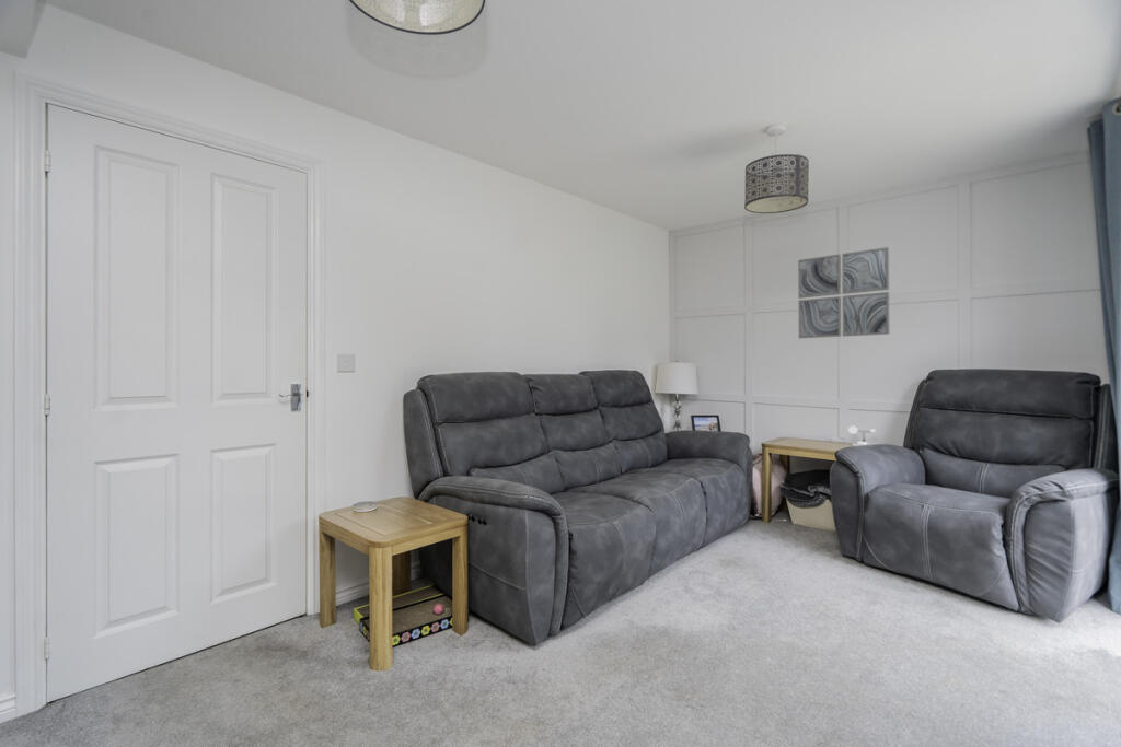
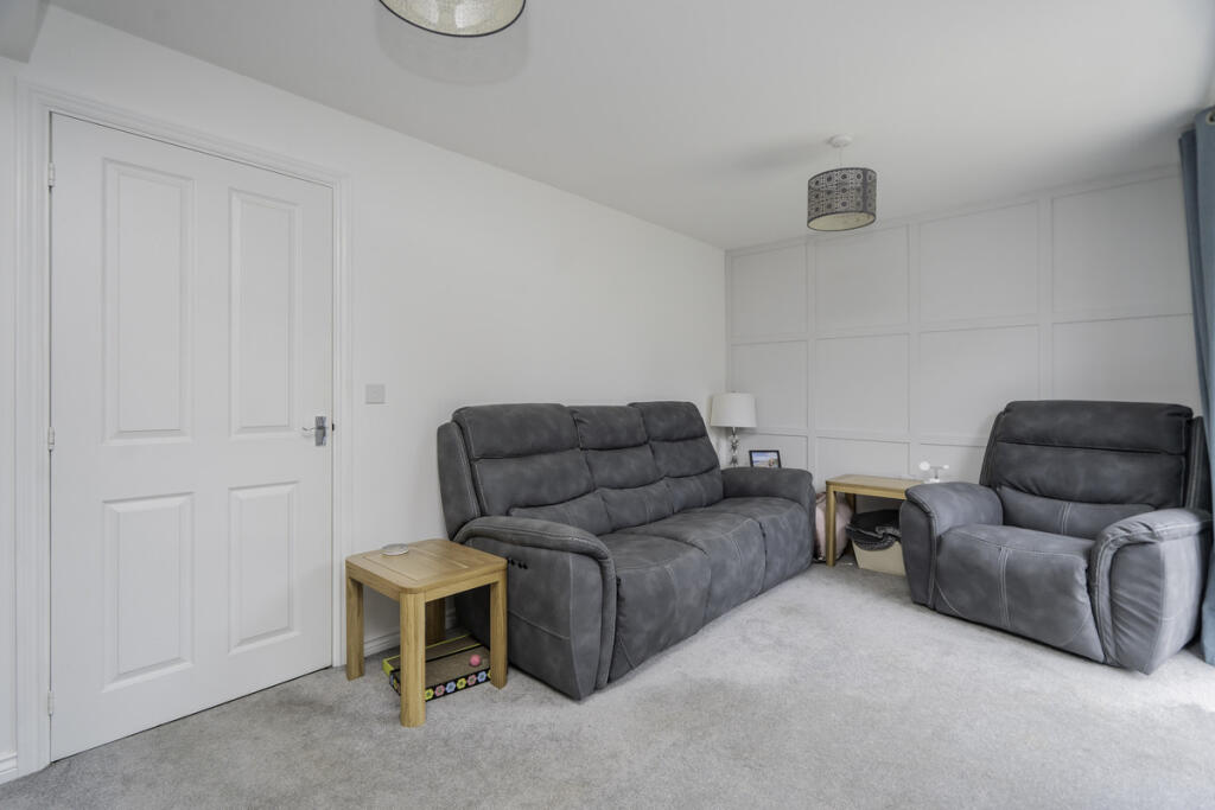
- wall art [797,246,891,339]
